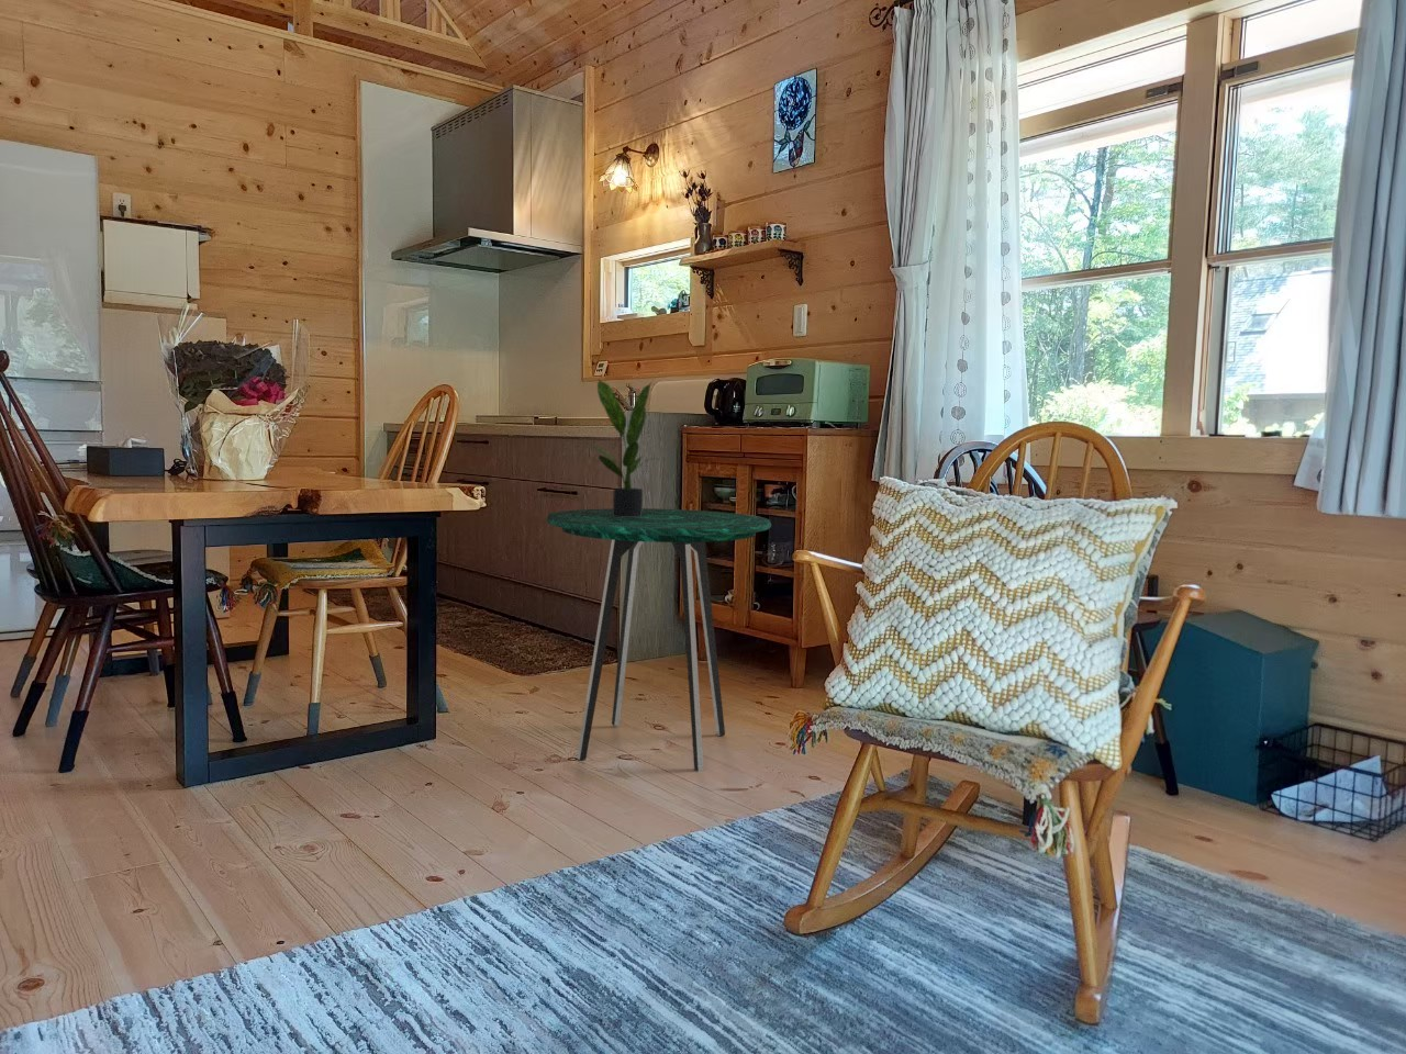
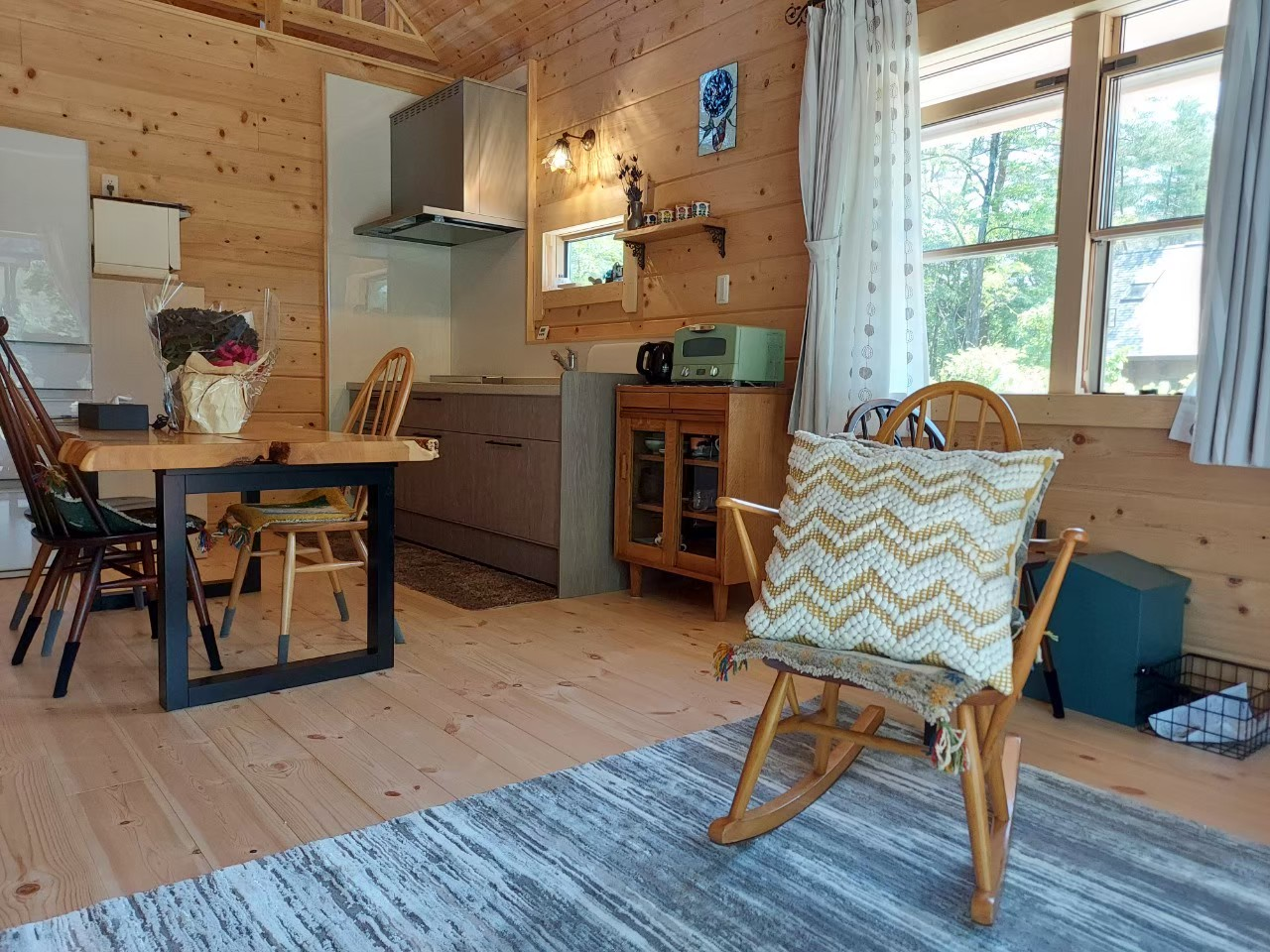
- side table [546,507,773,773]
- potted plant [578,379,662,517]
